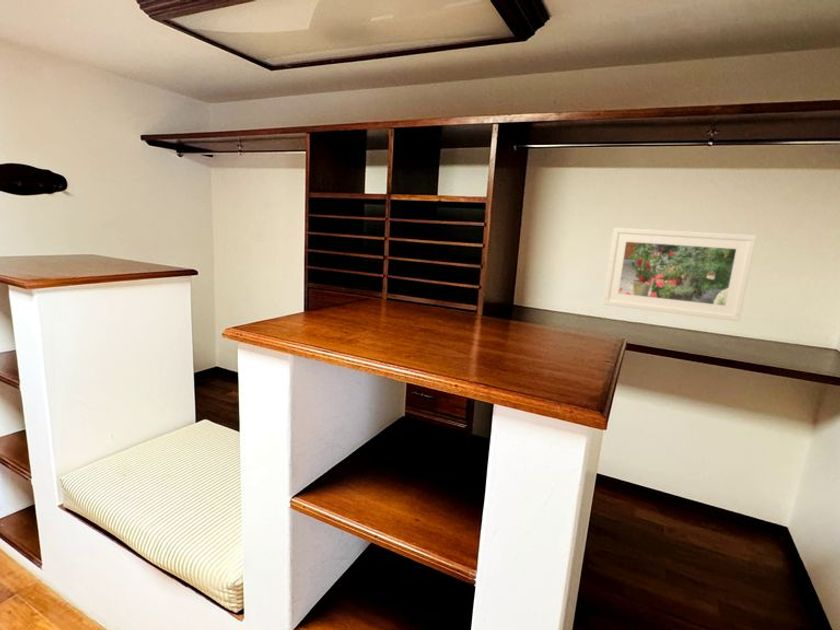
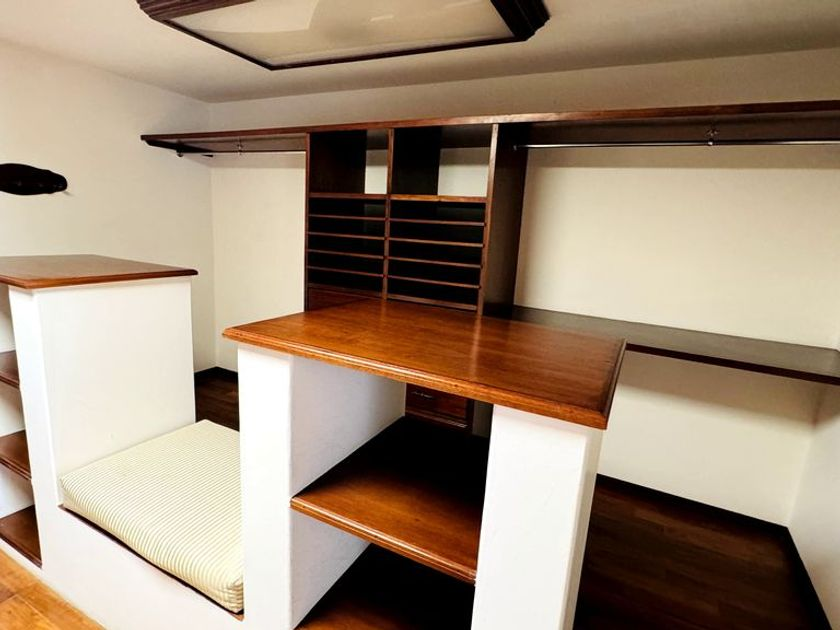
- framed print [602,227,758,322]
